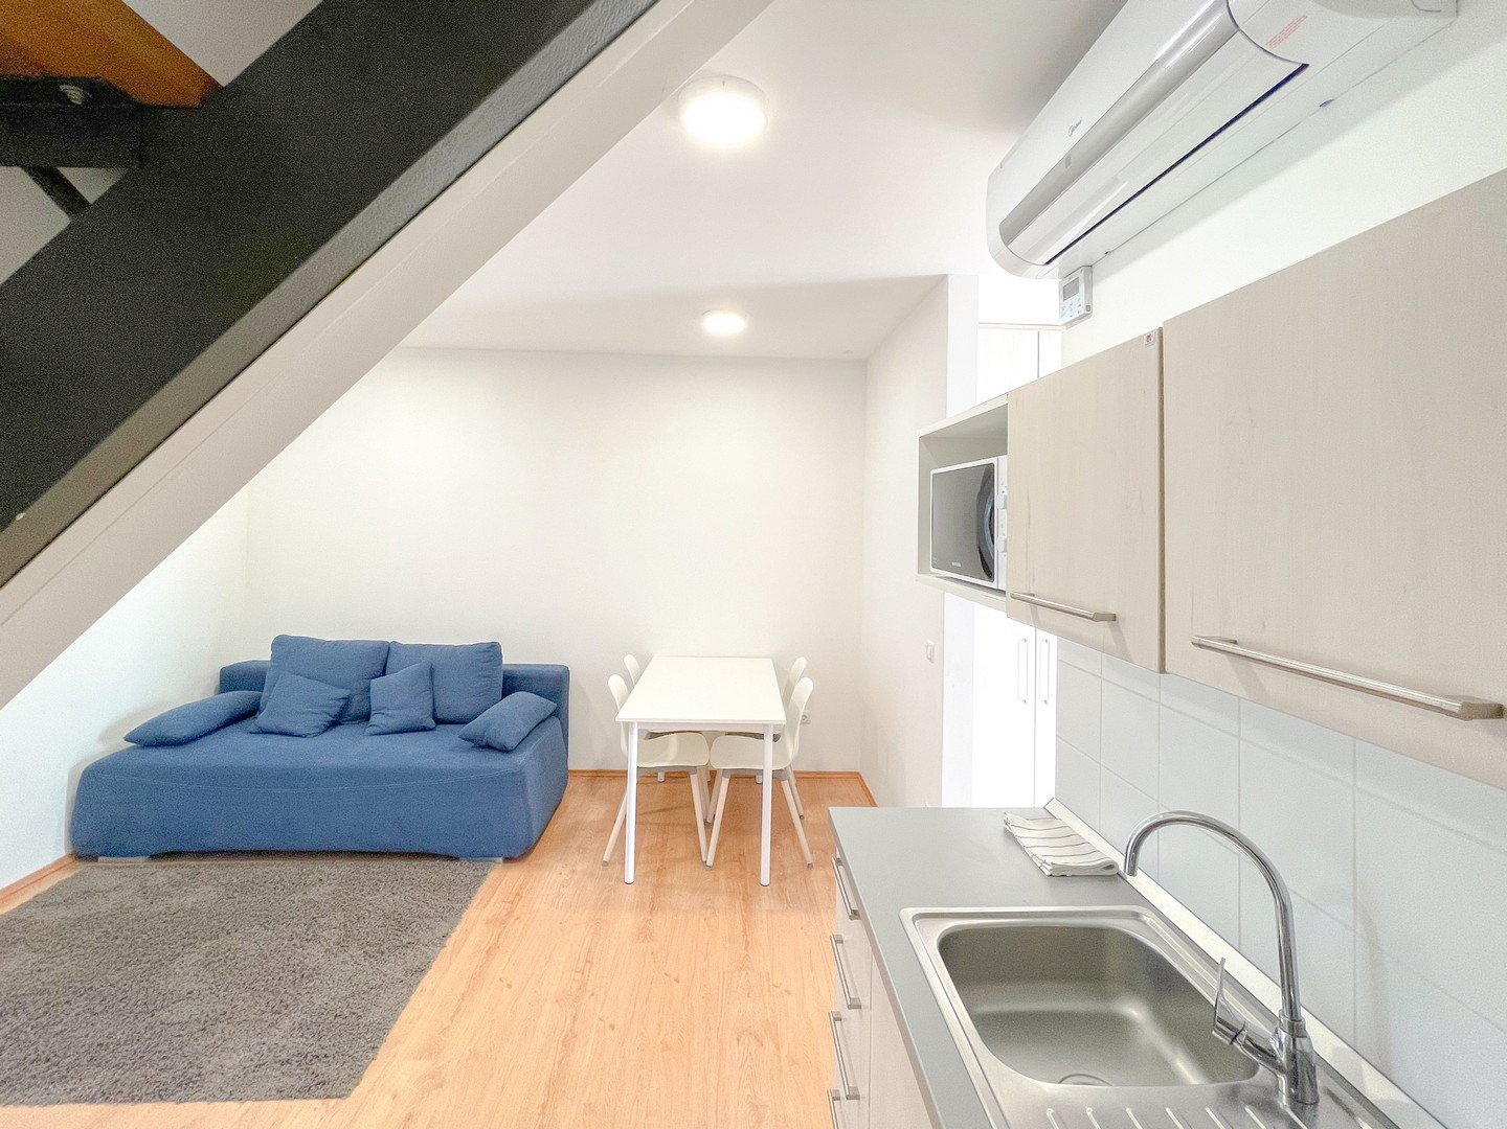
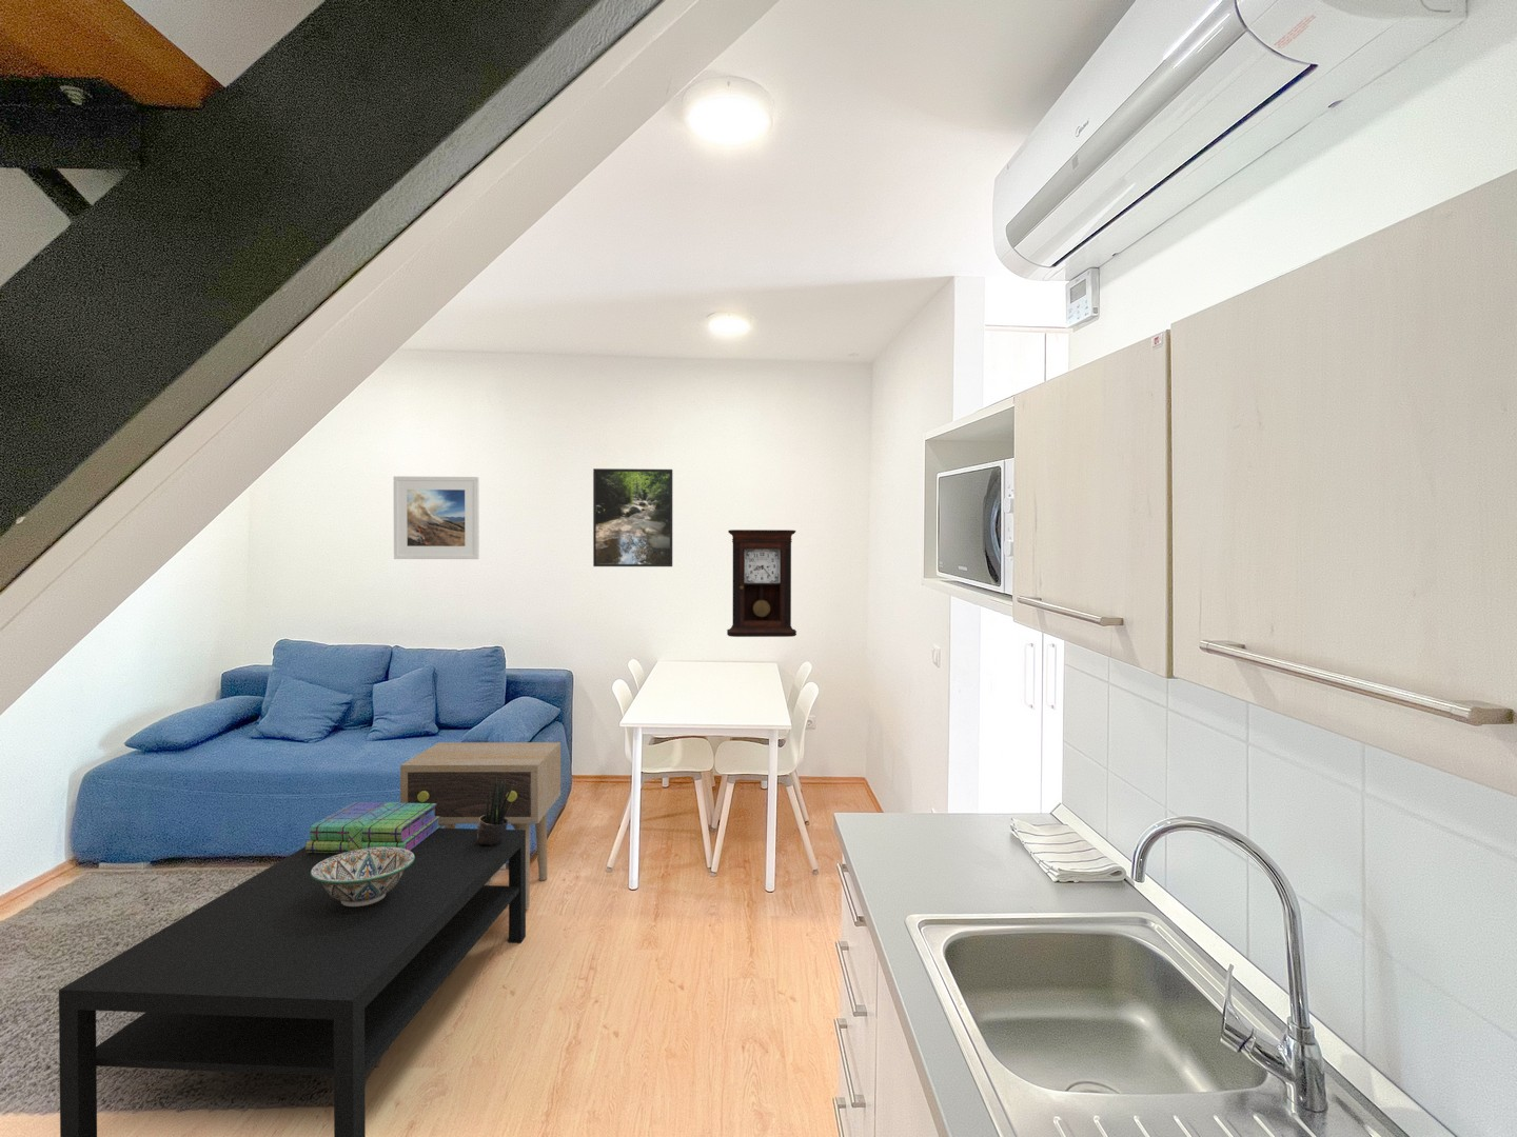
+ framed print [393,475,480,560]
+ decorative bowl [311,848,414,906]
+ stack of books [305,801,441,853]
+ side table [399,742,561,910]
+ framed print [592,467,674,567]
+ pendulum clock [726,529,798,638]
+ coffee table [59,828,527,1137]
+ potted plant [477,775,514,846]
